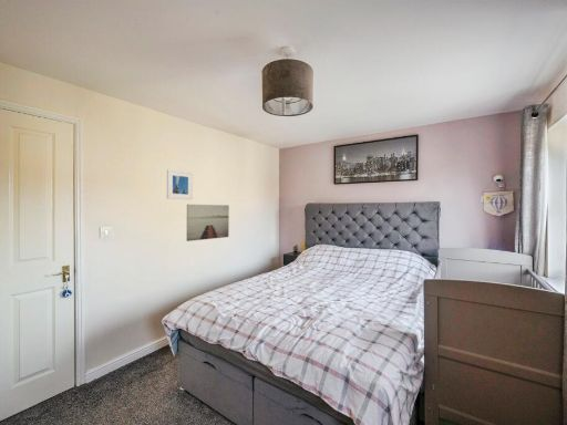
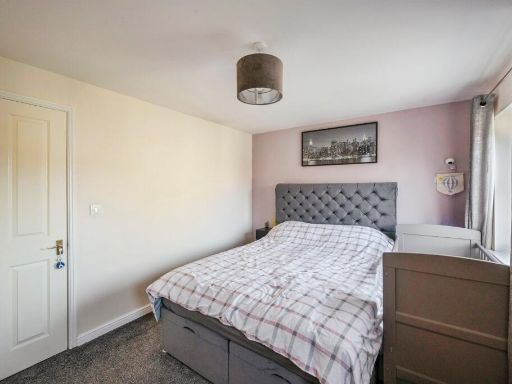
- wall art [186,204,230,242]
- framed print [166,168,194,200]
